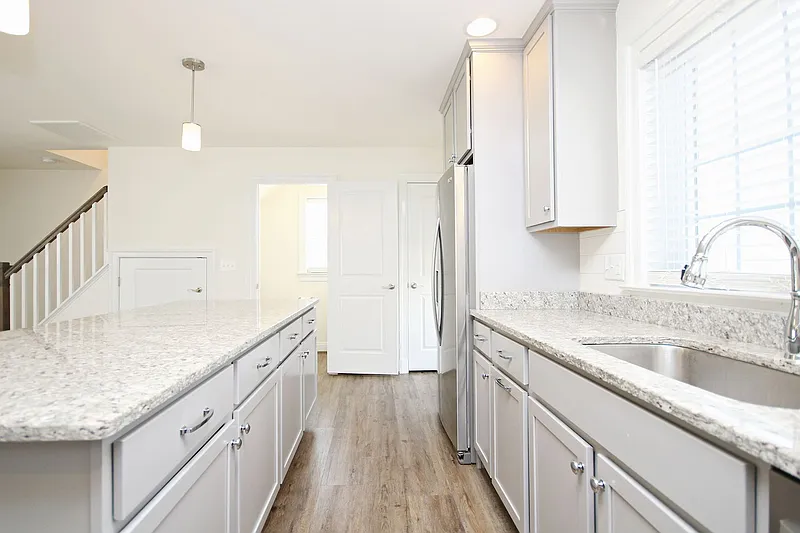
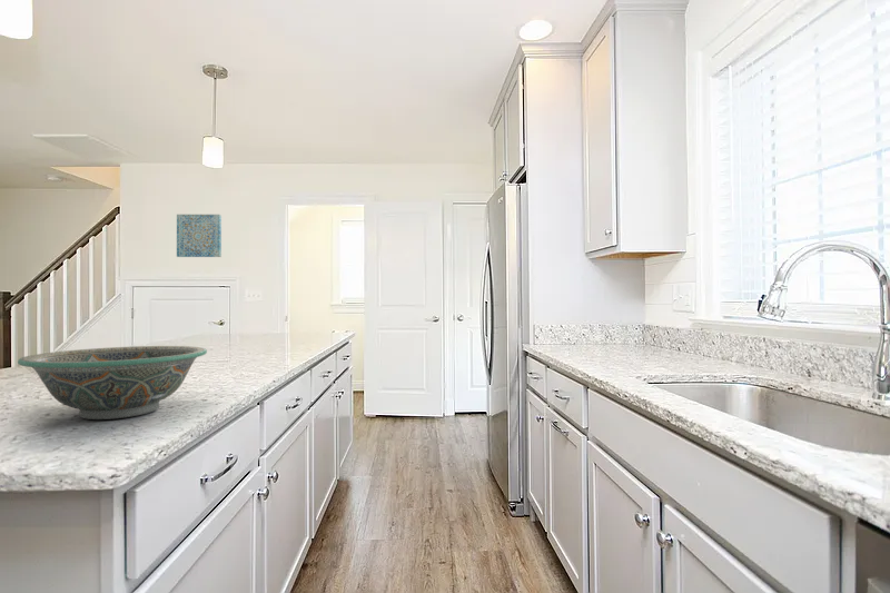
+ wall art [176,214,222,258]
+ decorative bowl [17,345,208,421]
